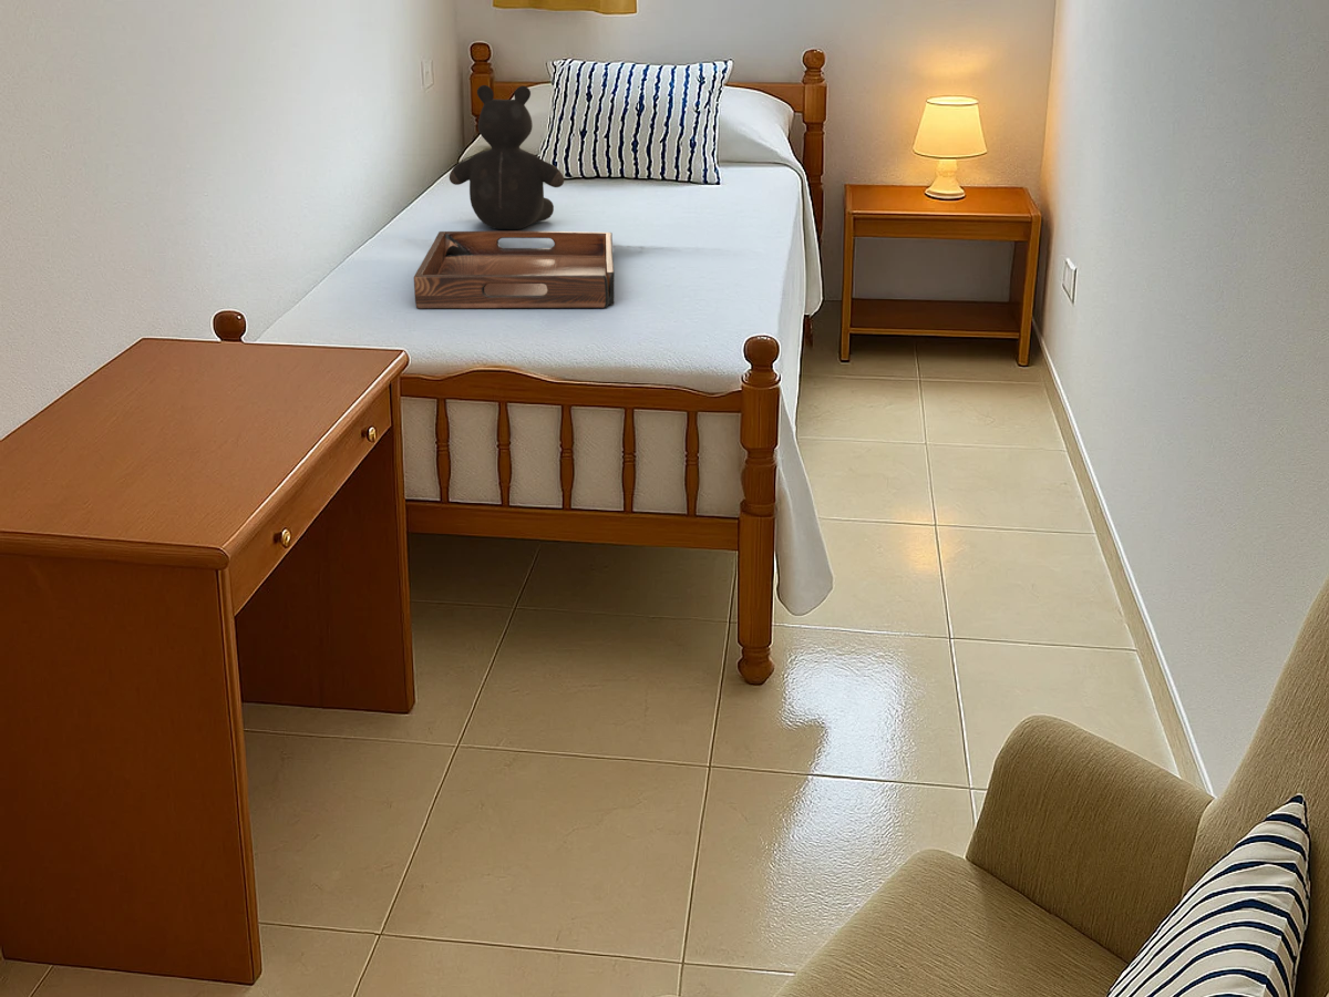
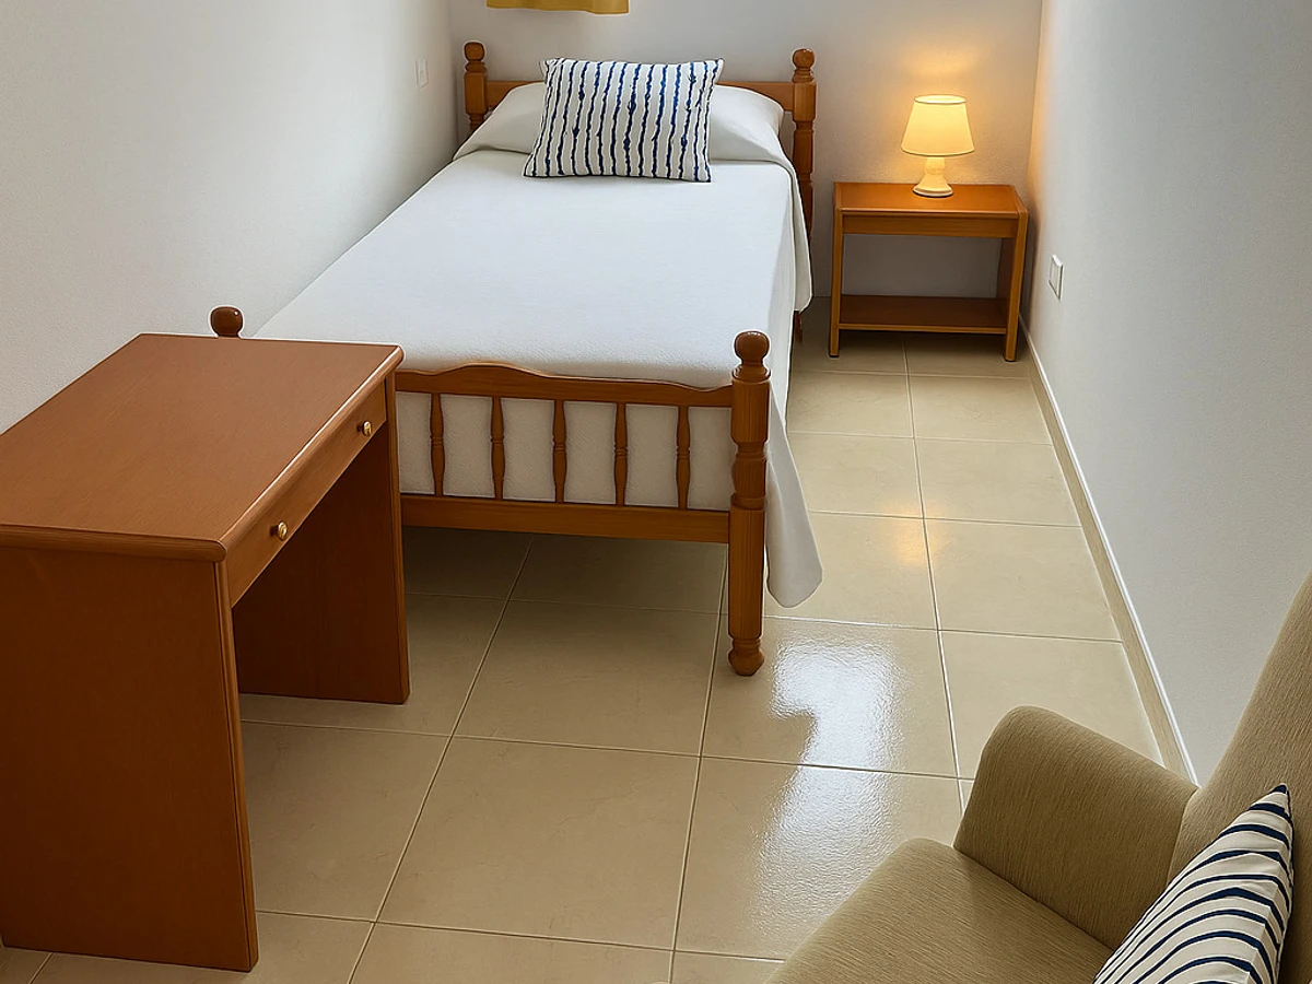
- serving tray [413,229,615,309]
- teddy bear [449,84,565,230]
